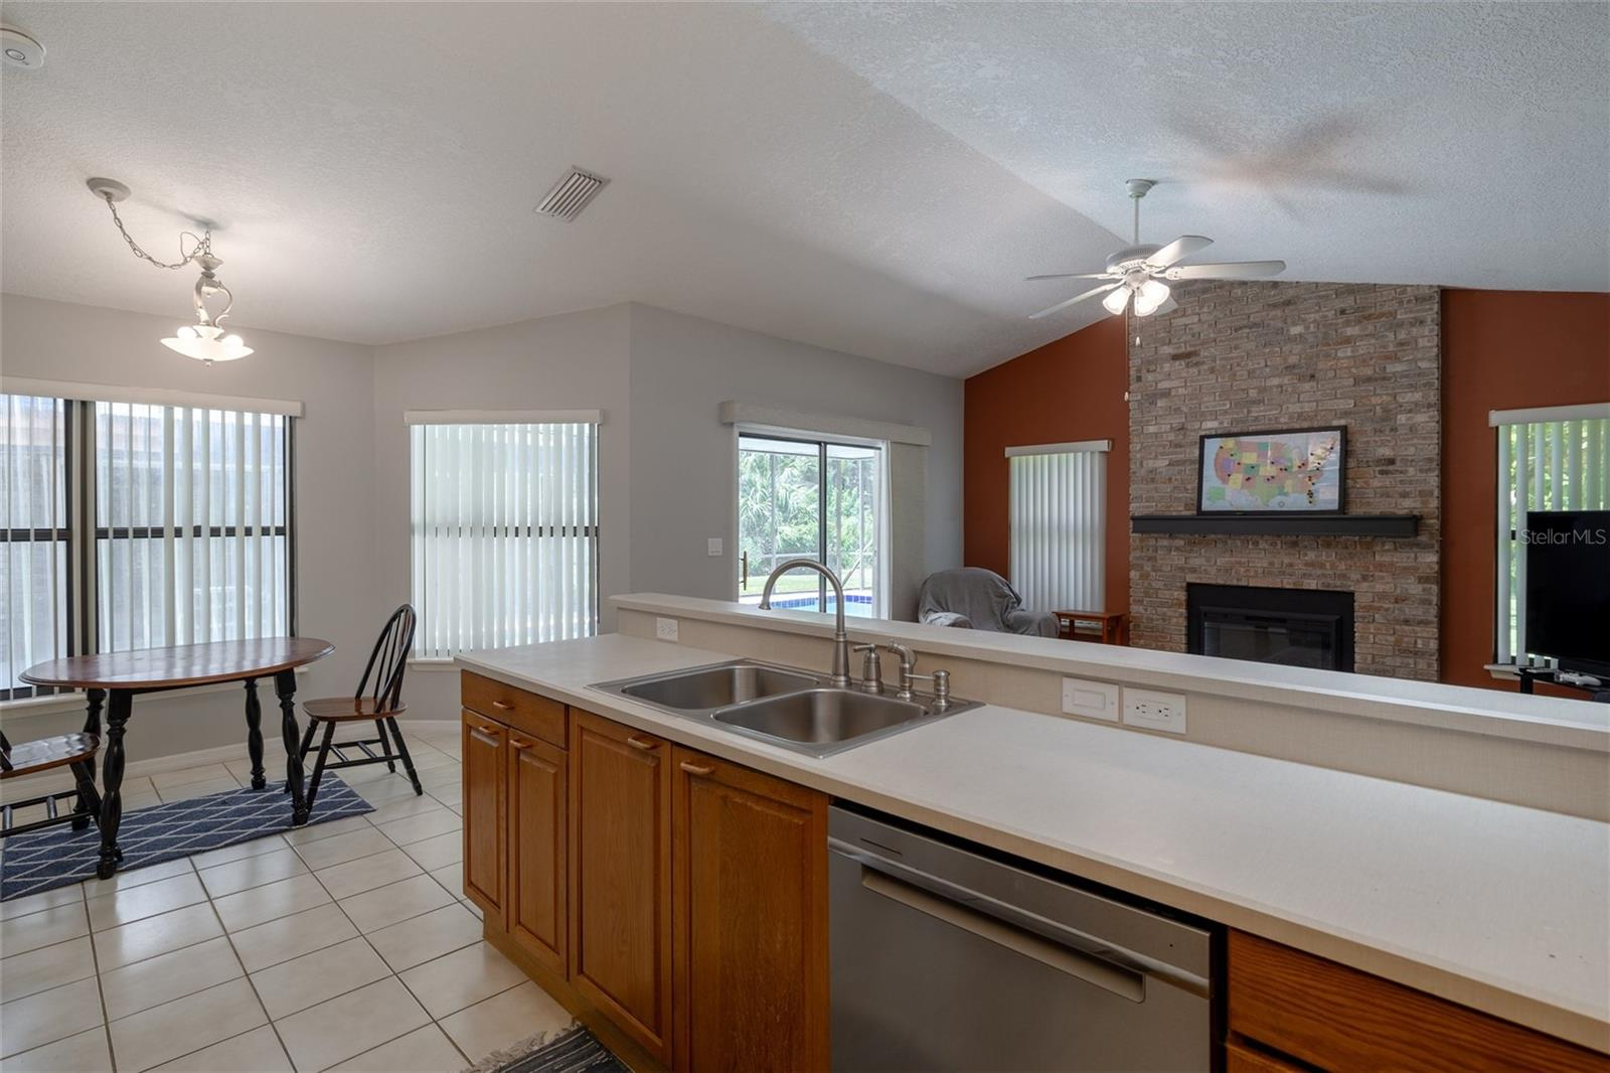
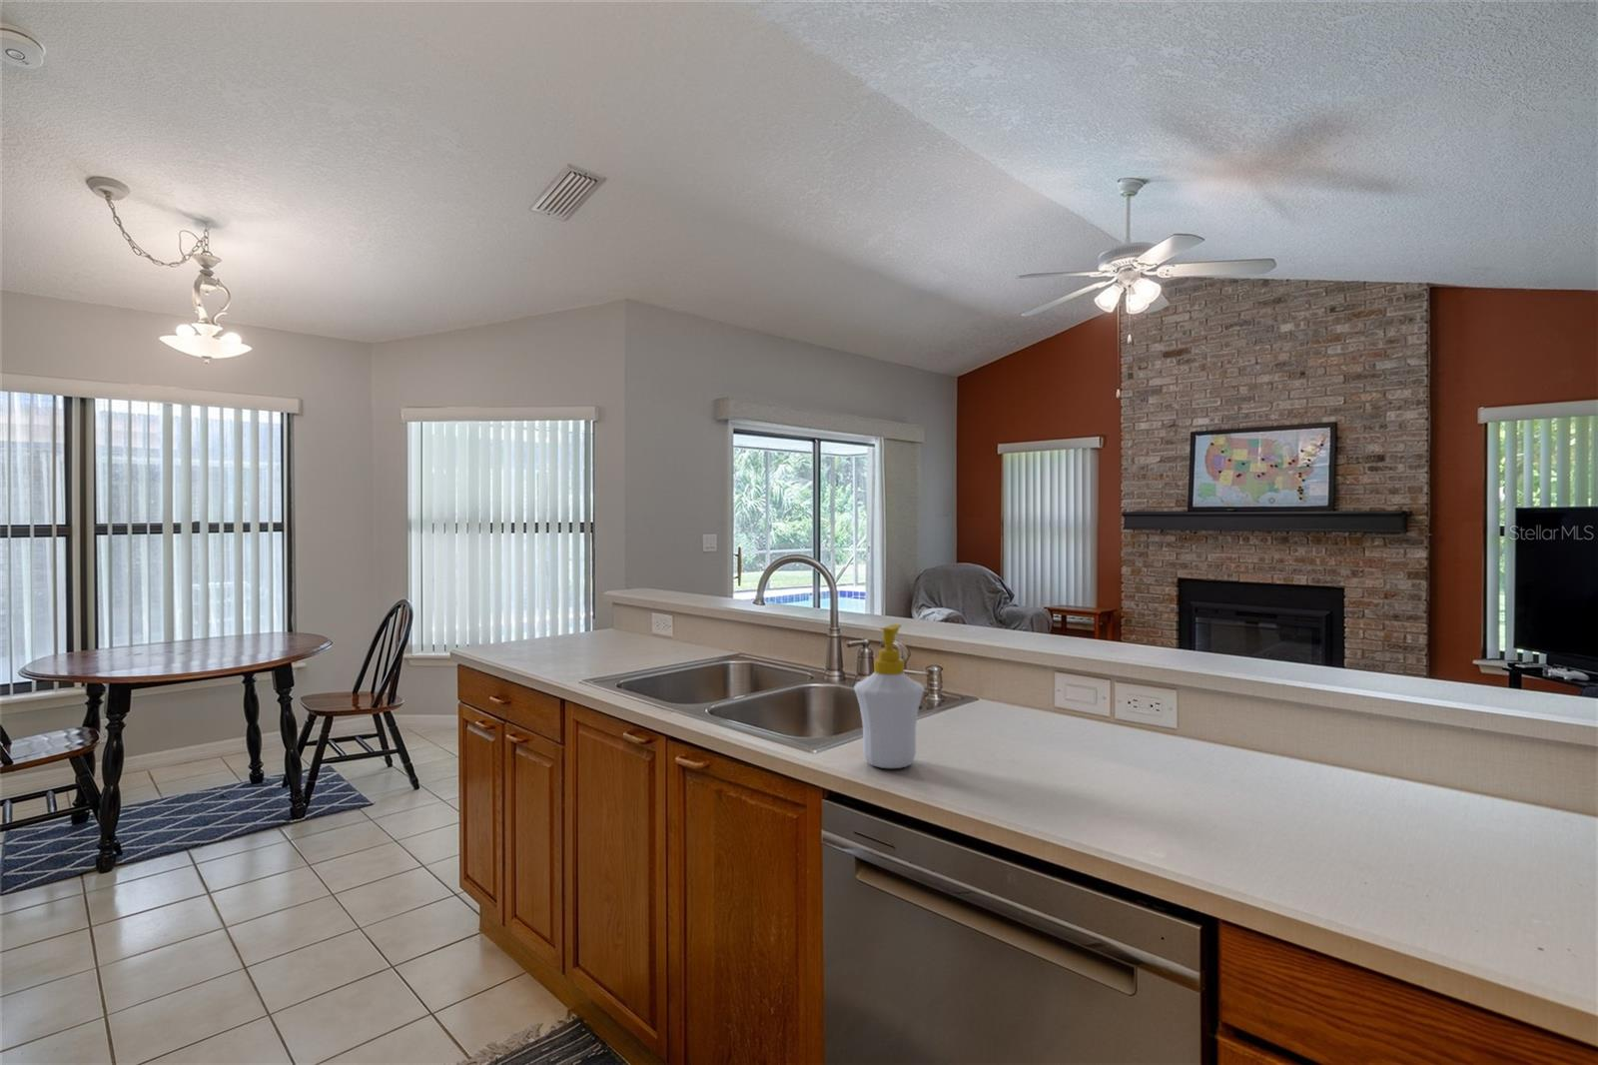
+ soap bottle [853,623,926,769]
